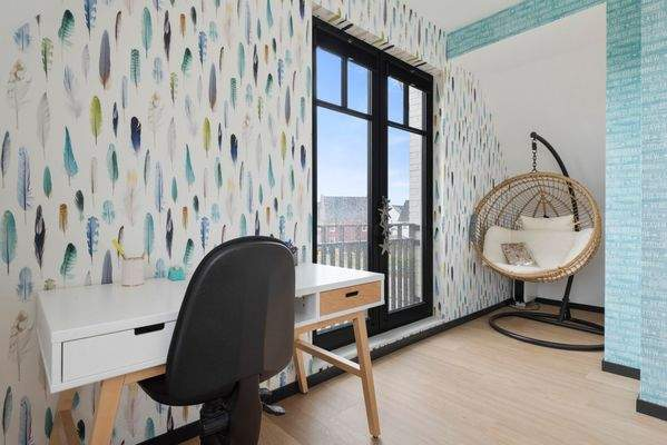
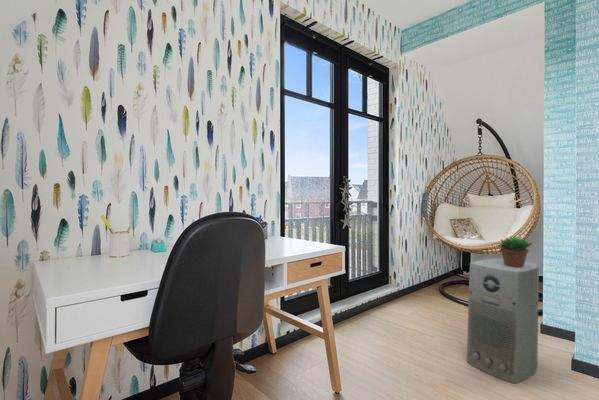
+ air purifier [466,258,540,385]
+ succulent plant [496,235,534,268]
